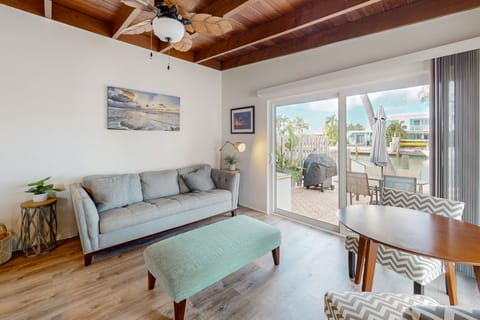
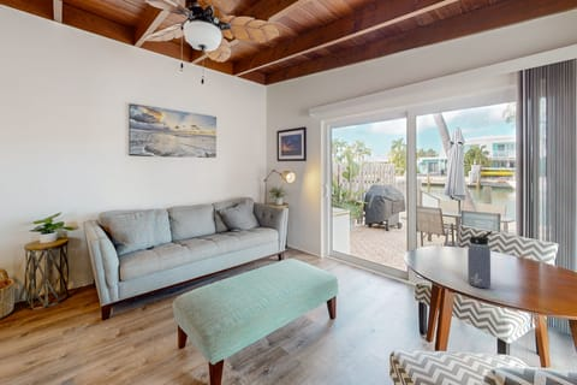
+ water bottle [466,230,493,289]
